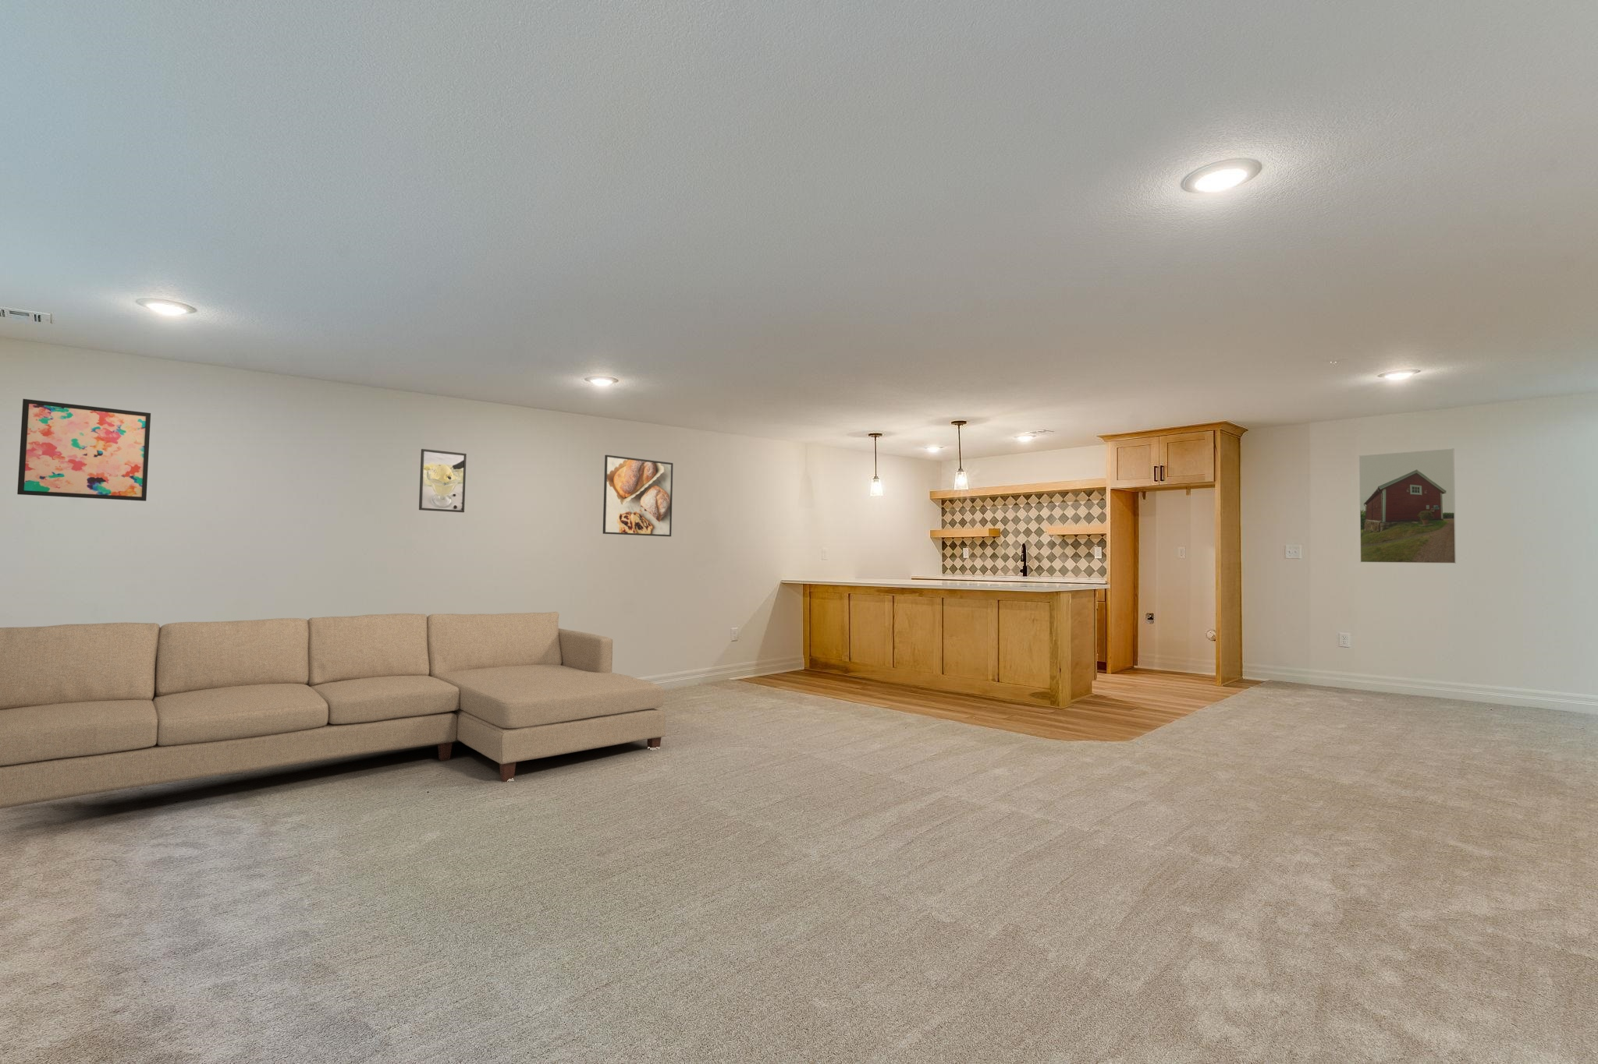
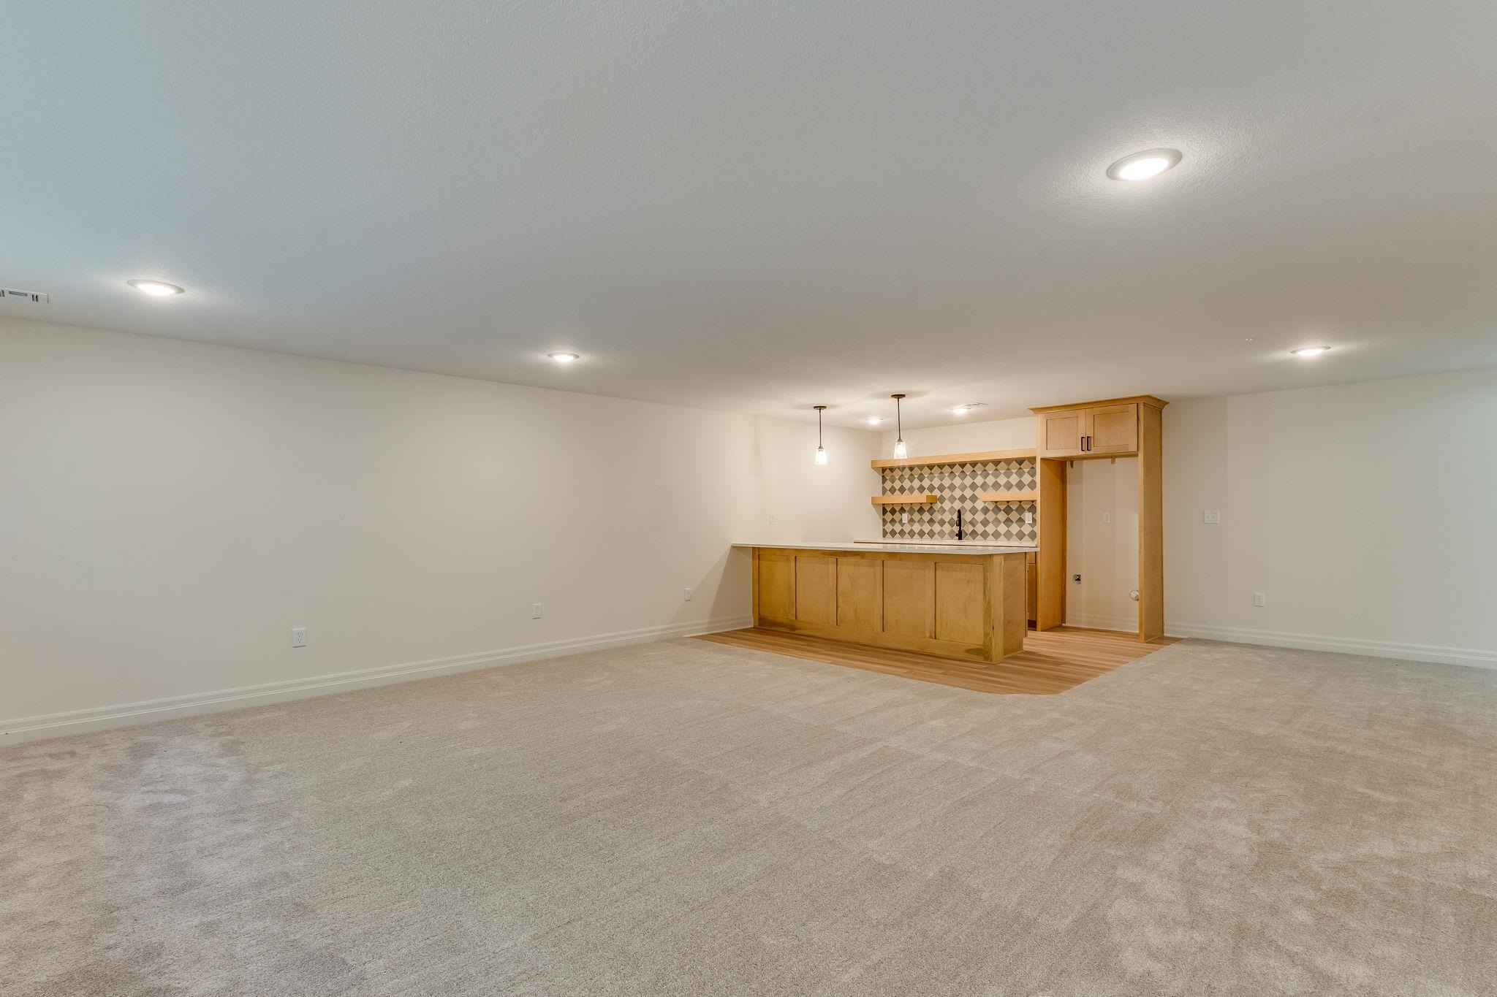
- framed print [1358,448,1457,564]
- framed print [418,448,467,513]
- wall art [17,398,151,502]
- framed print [602,455,674,537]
- sofa [0,612,667,809]
